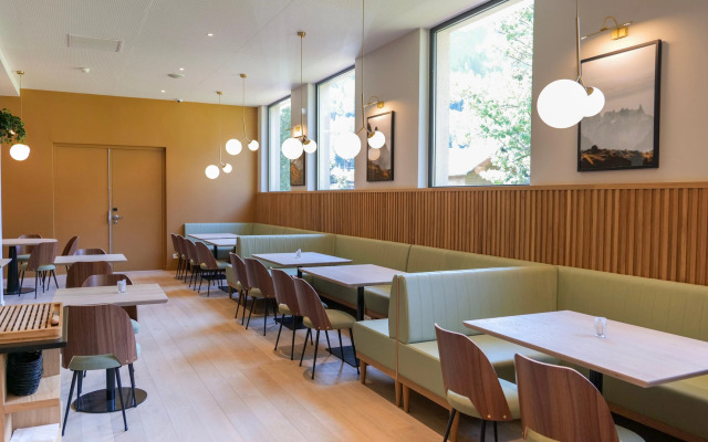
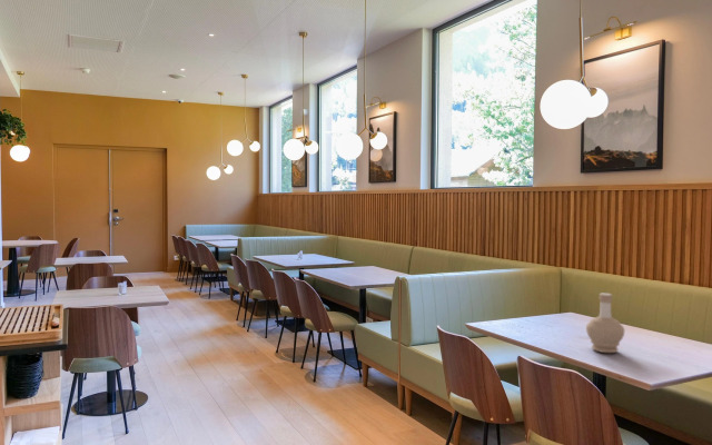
+ bottle [585,293,625,354]
